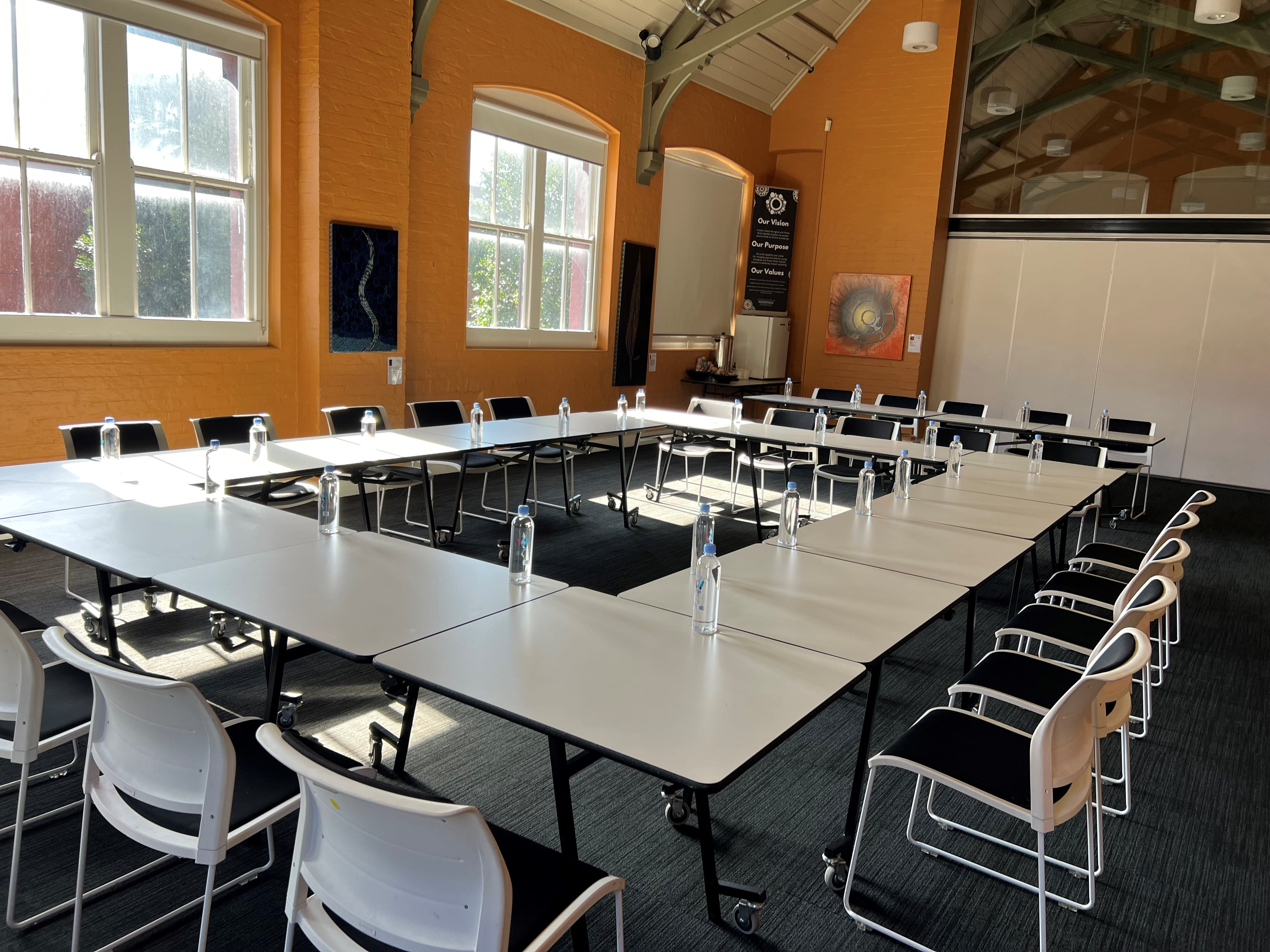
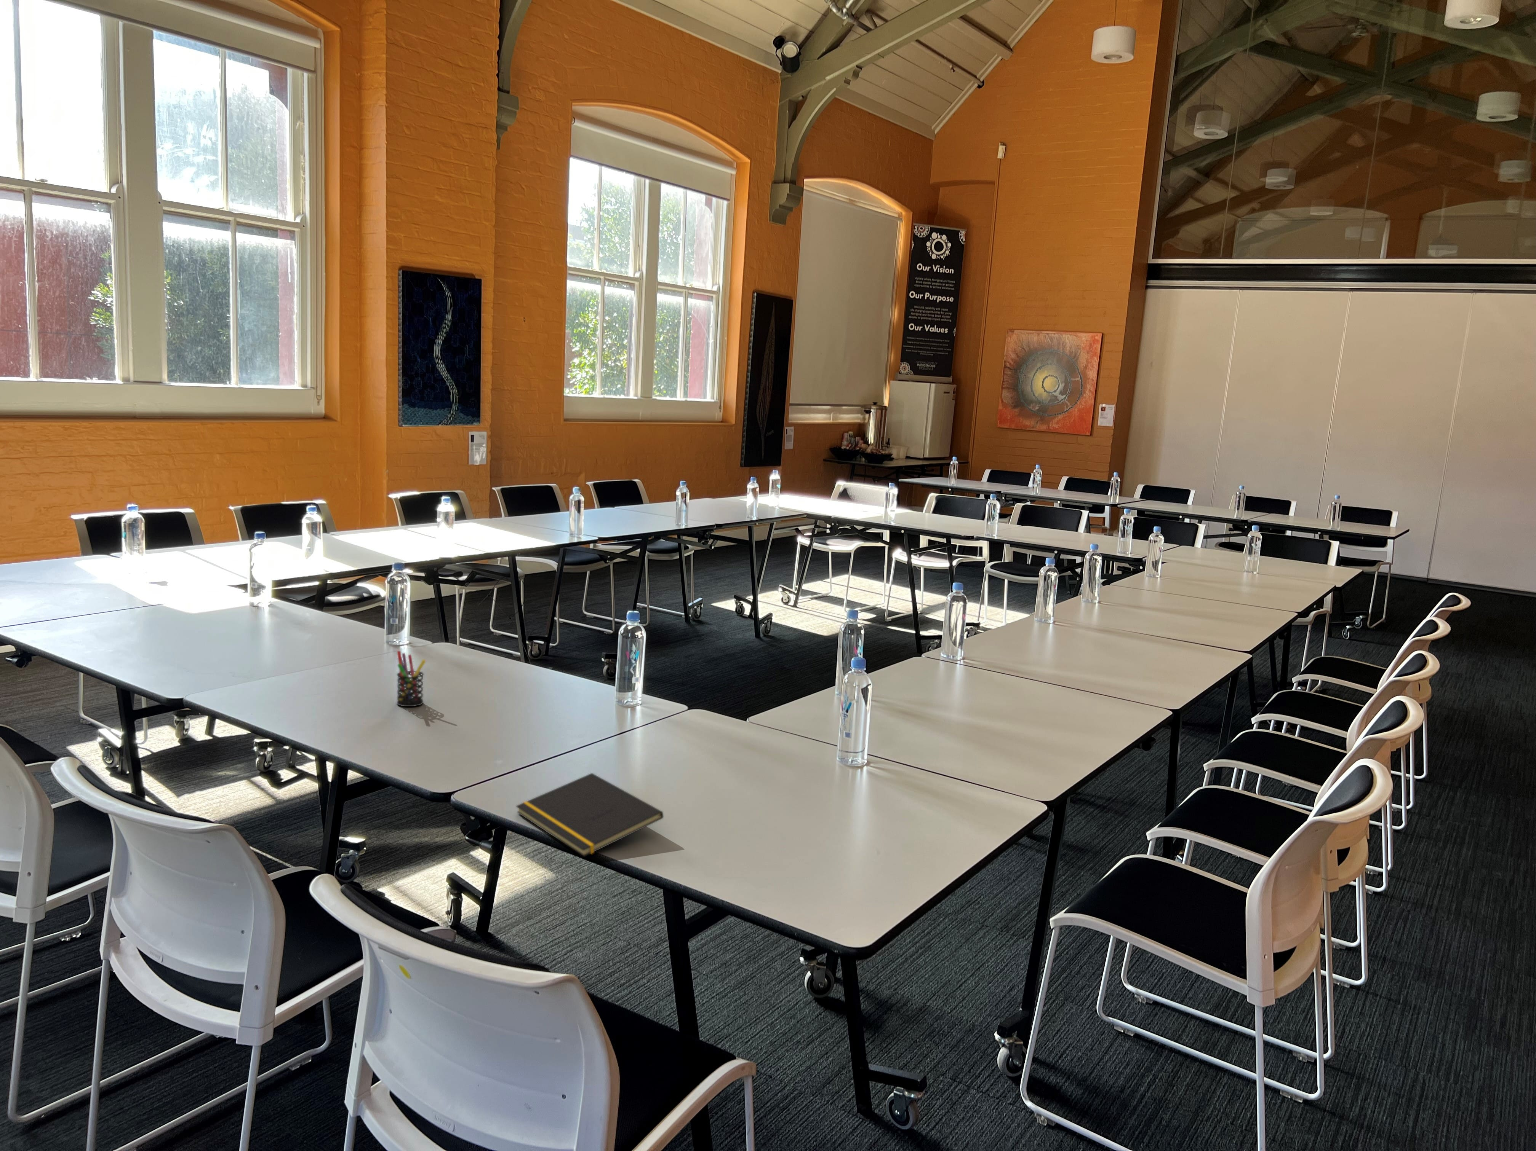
+ notepad [515,773,664,857]
+ pen holder [397,650,426,707]
